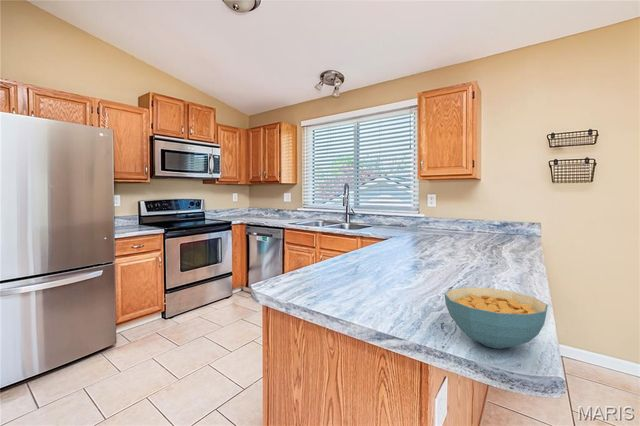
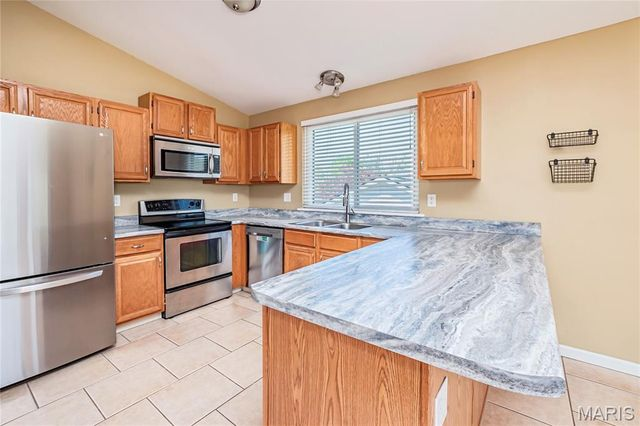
- cereal bowl [444,286,549,349]
